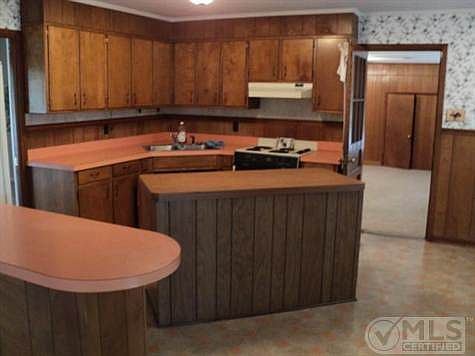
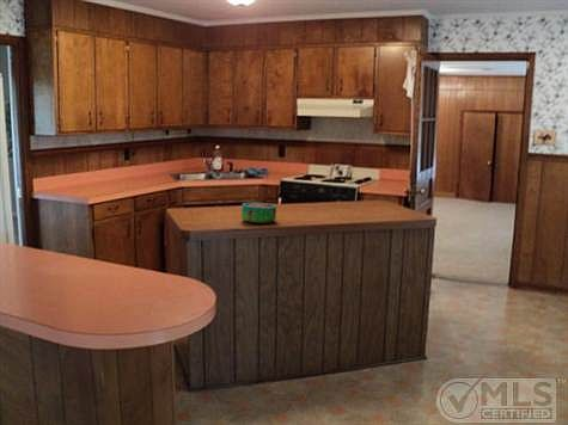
+ decorative bowl [240,202,277,224]
